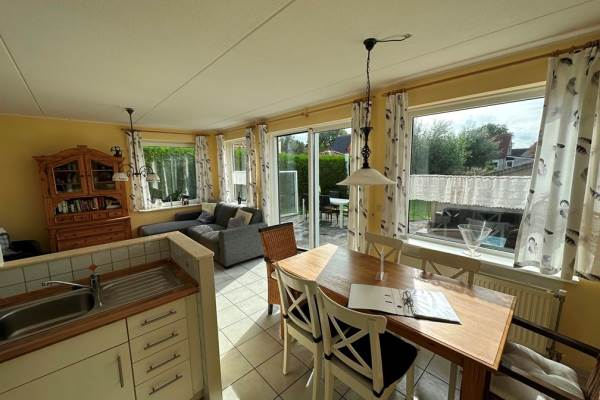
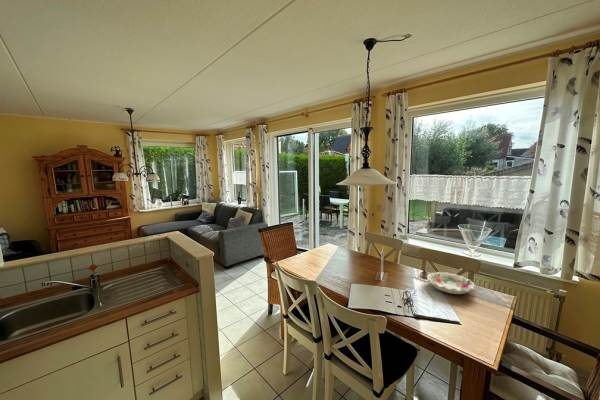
+ decorative bowl [426,271,476,295]
